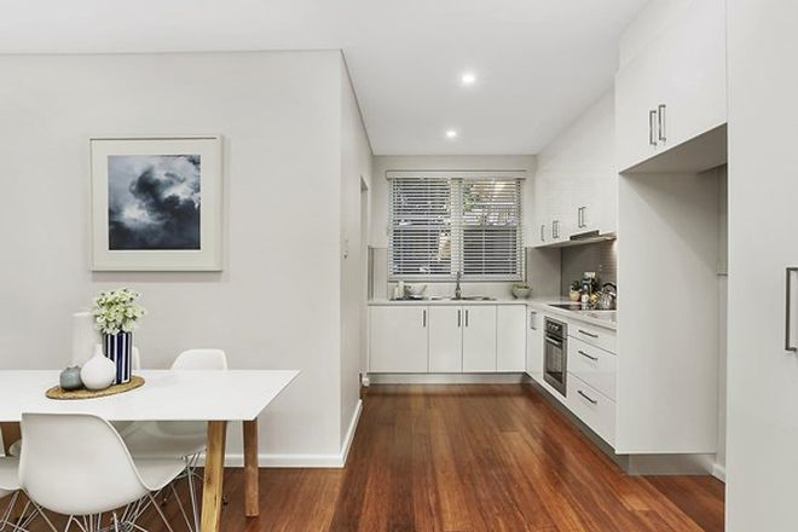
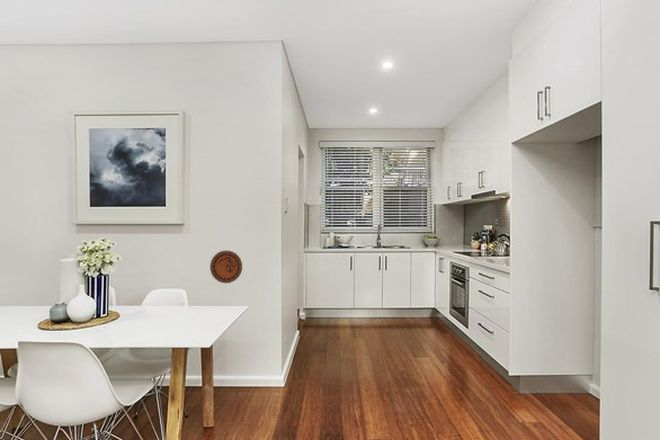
+ decorative plate [209,250,243,284]
